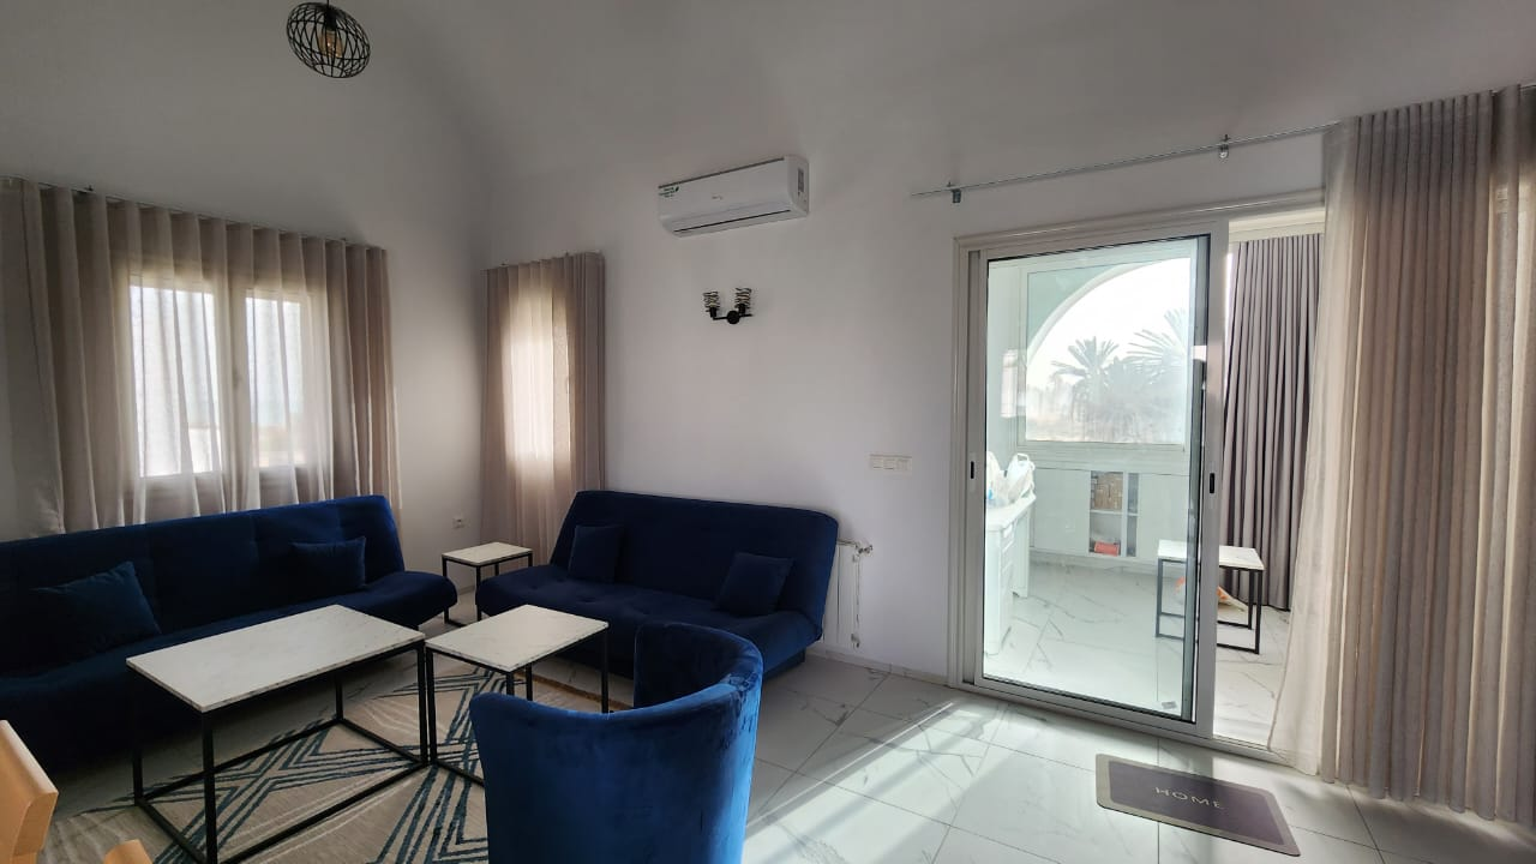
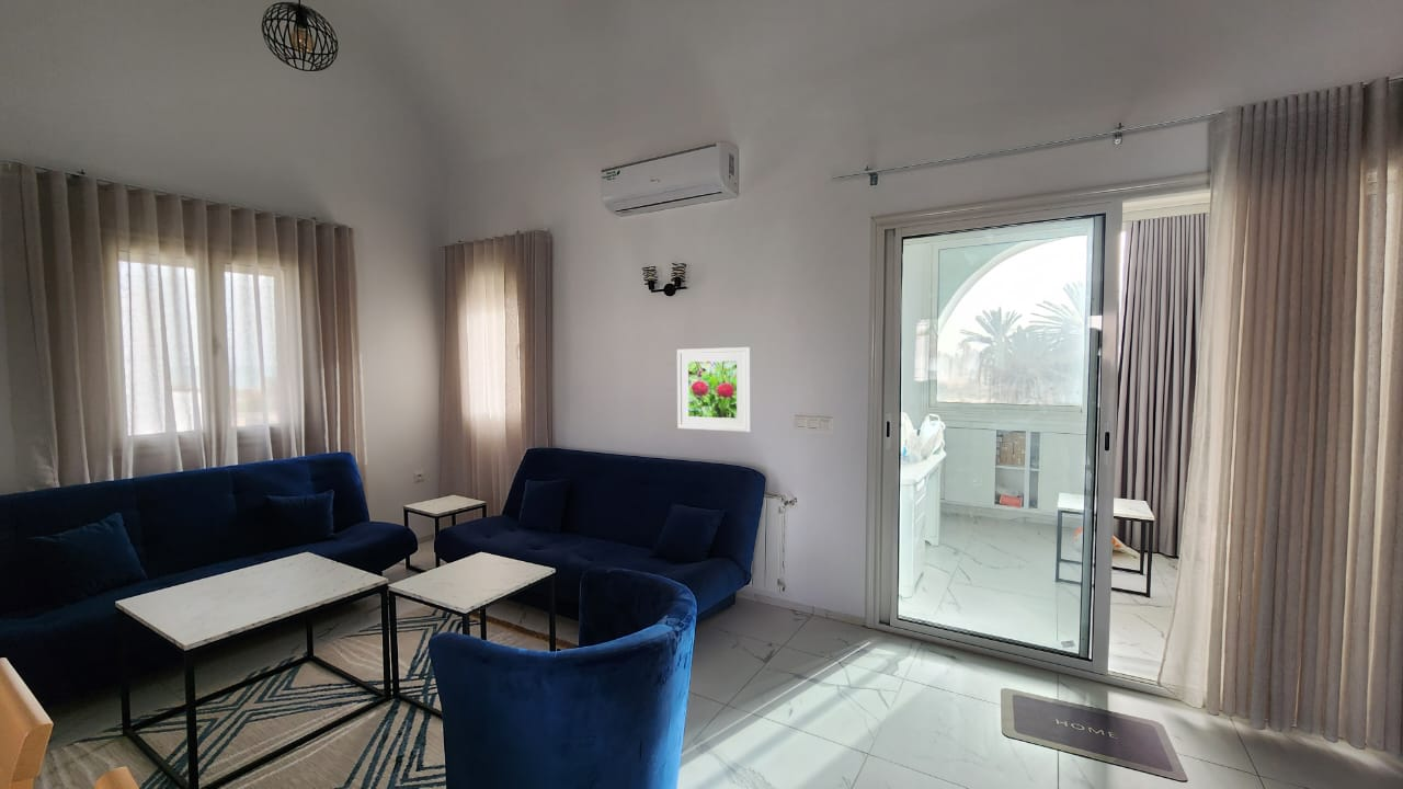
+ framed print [676,346,751,433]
